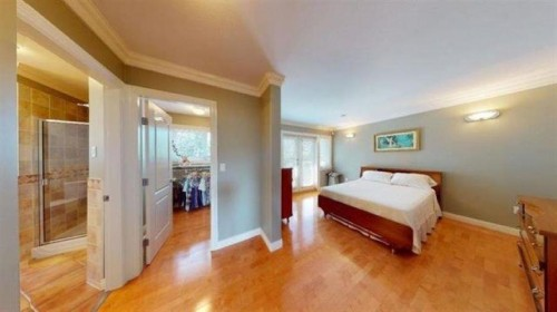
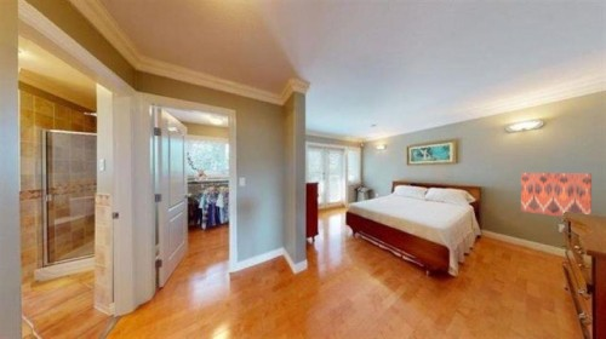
+ wall art [520,172,593,218]
